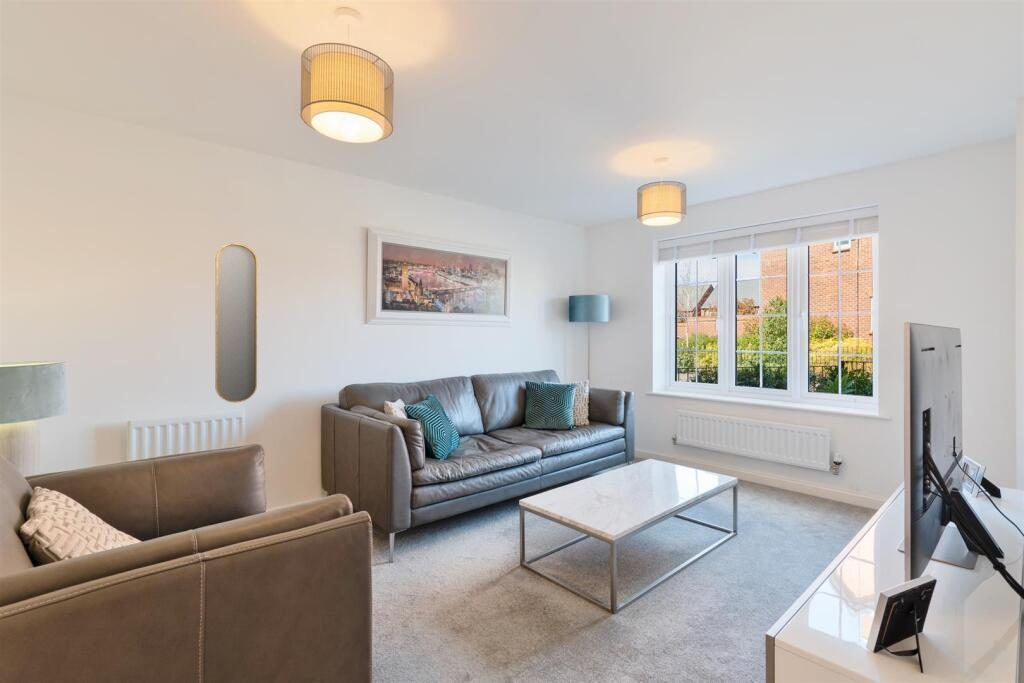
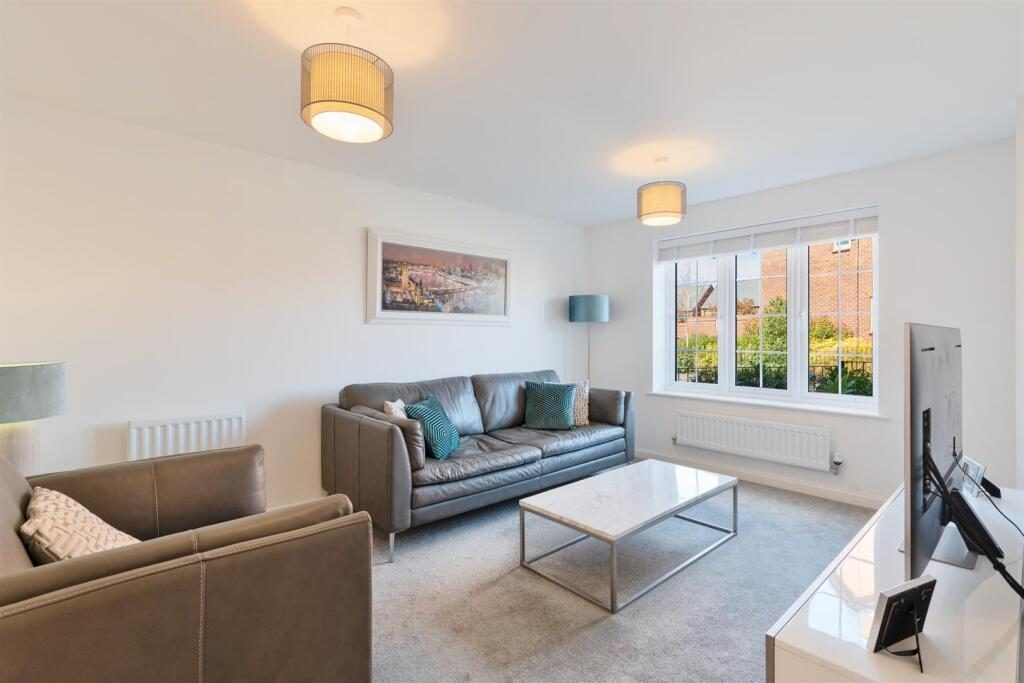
- home mirror [214,242,258,404]
